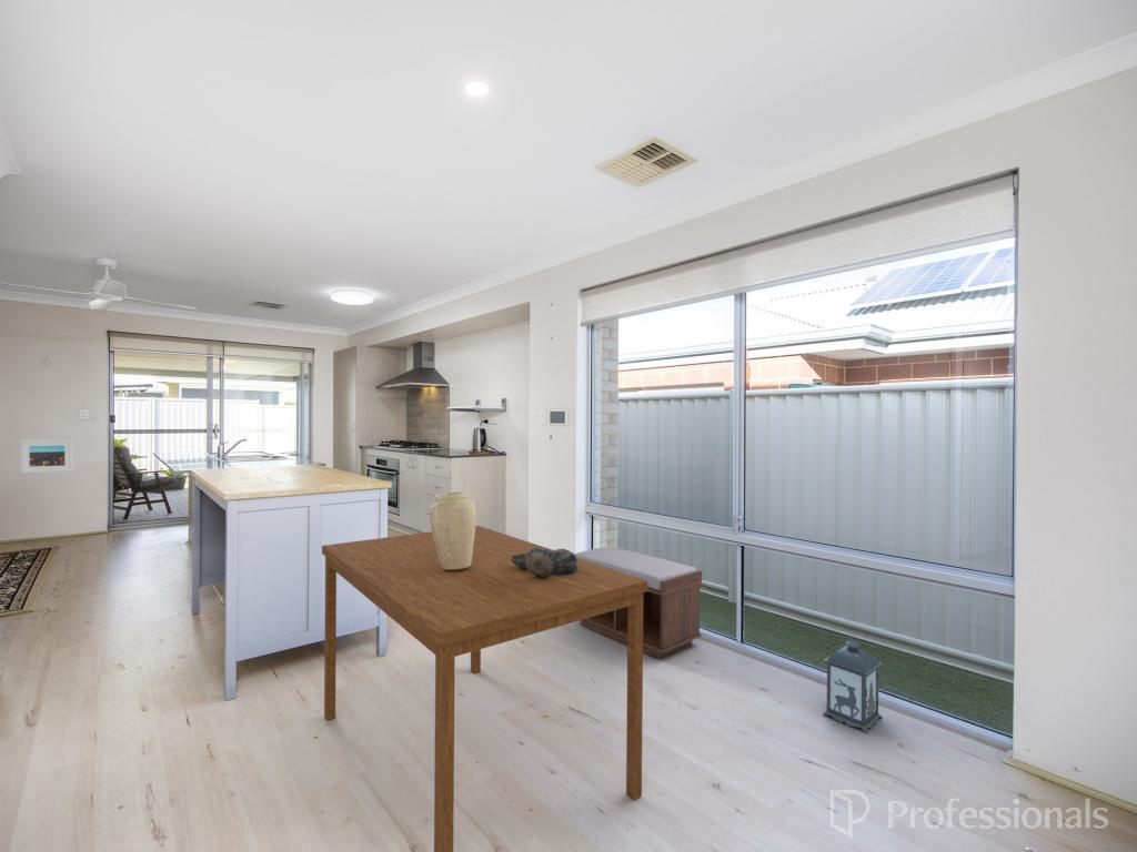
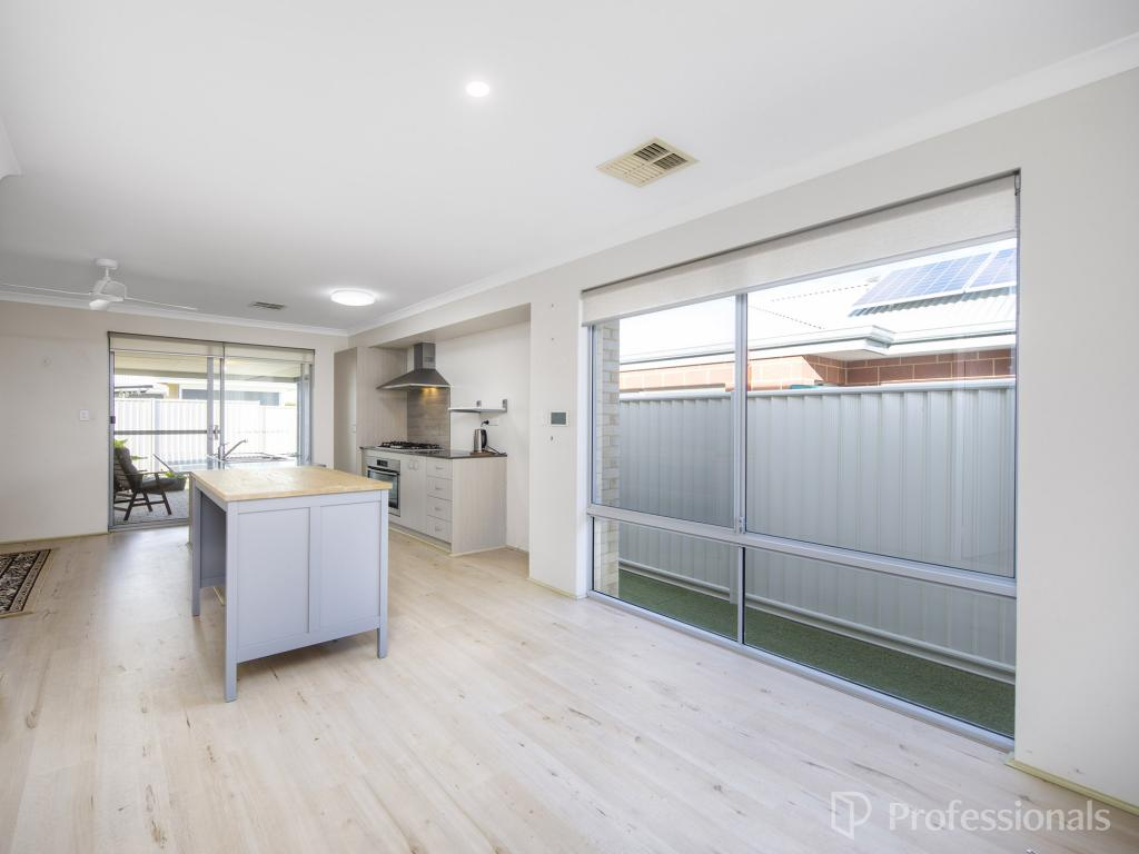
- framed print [20,439,73,474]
- bench [574,546,703,660]
- lantern [822,636,884,734]
- dining table [321,525,647,852]
- decorative bowl [511,547,577,578]
- vase [429,491,477,570]
